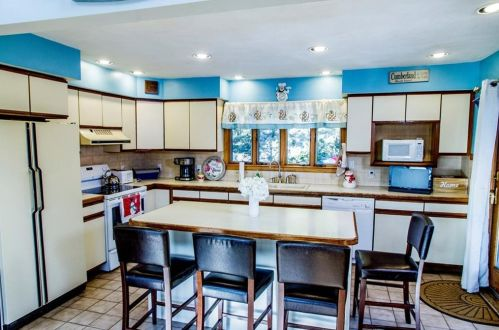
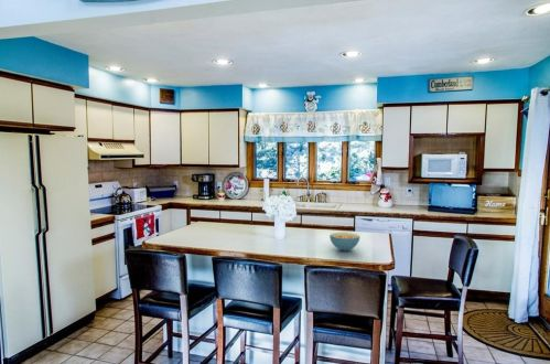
+ cereal bowl [328,232,362,251]
